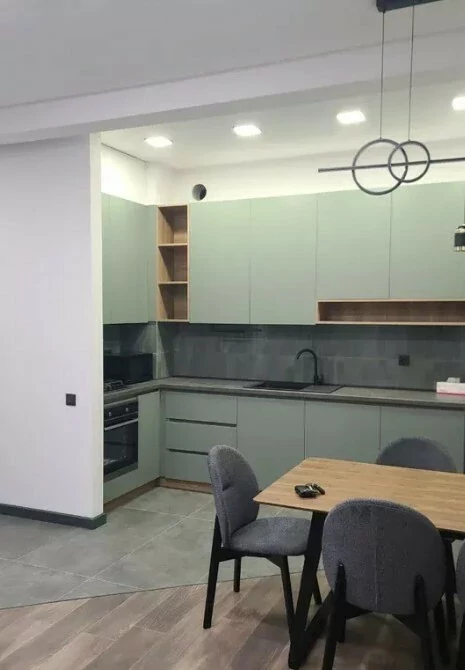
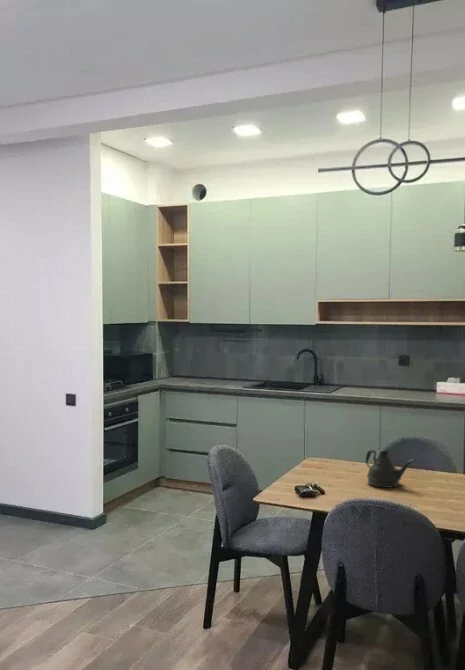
+ teapot [365,449,417,489]
